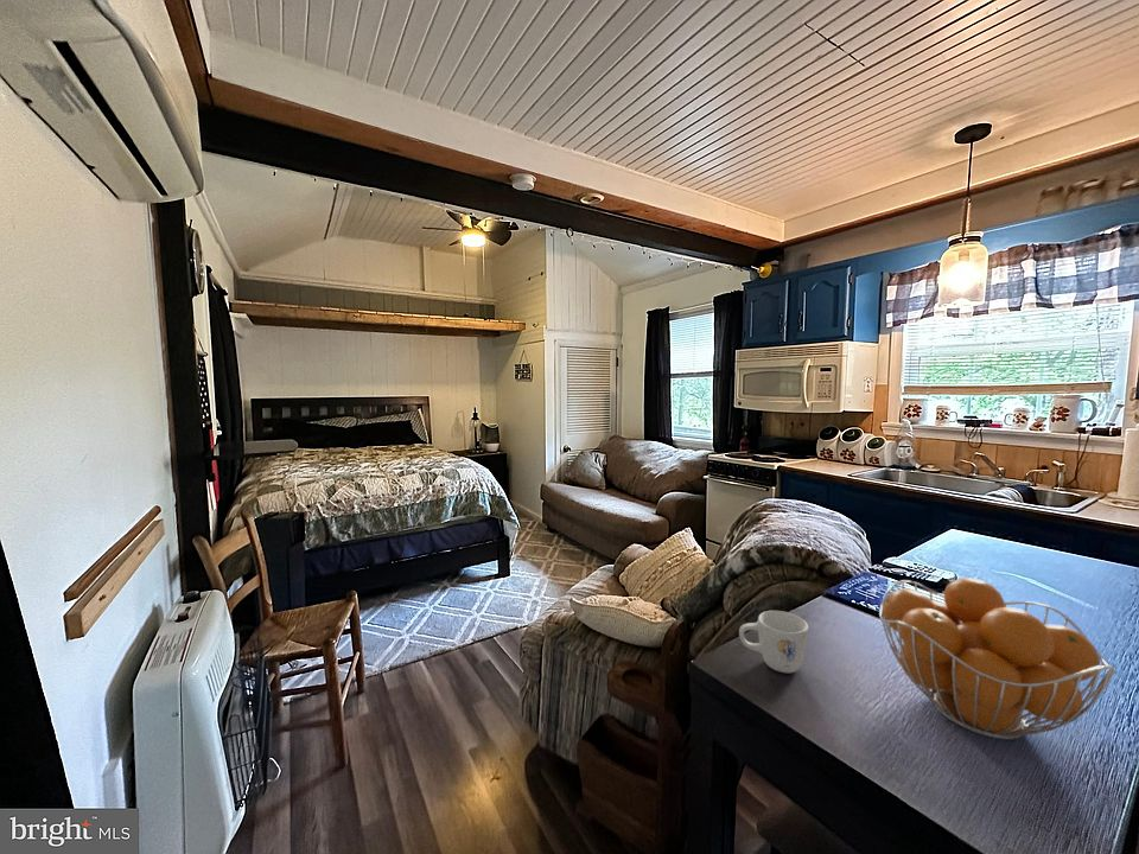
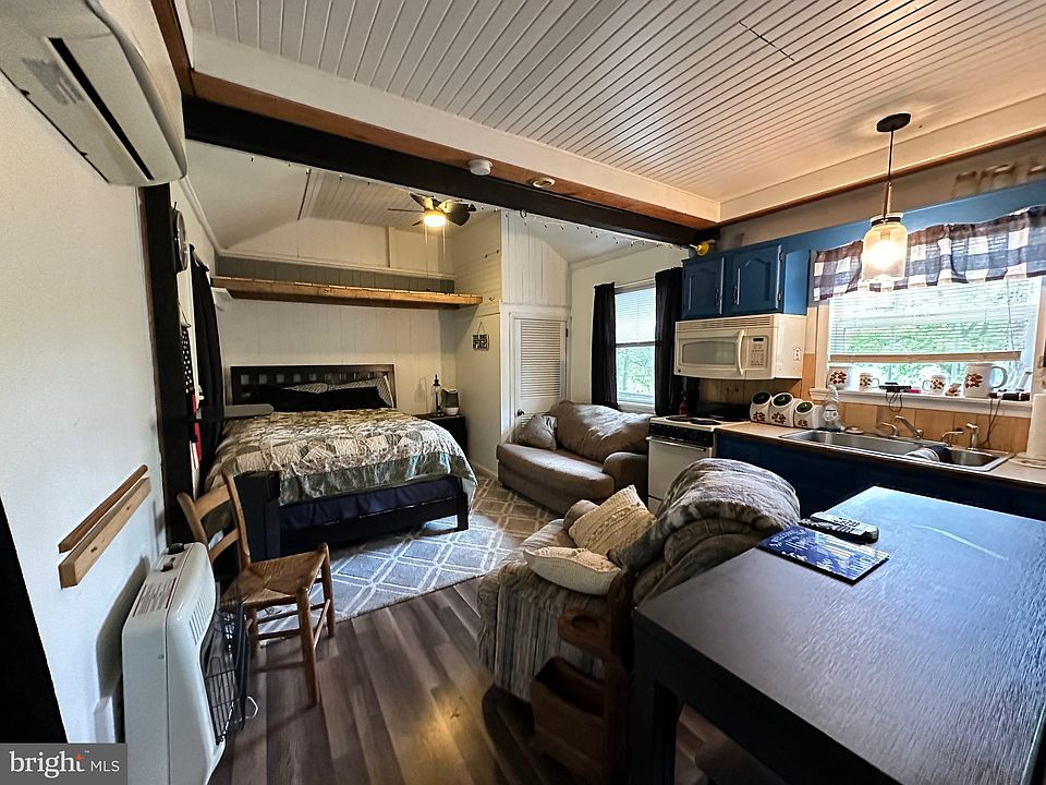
- mug [738,610,809,674]
- fruit basket [878,576,1116,741]
